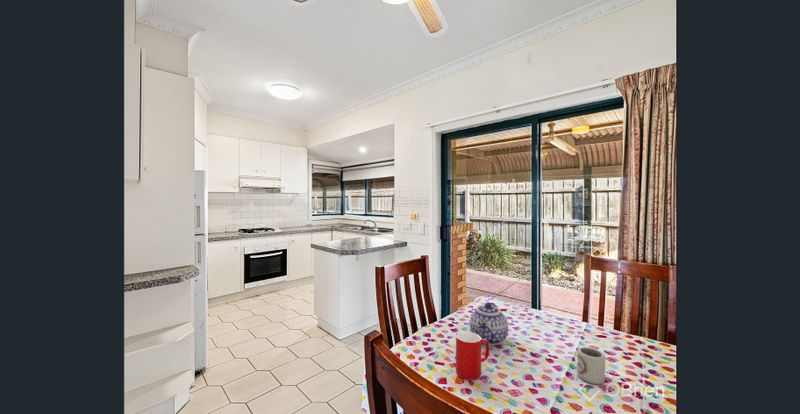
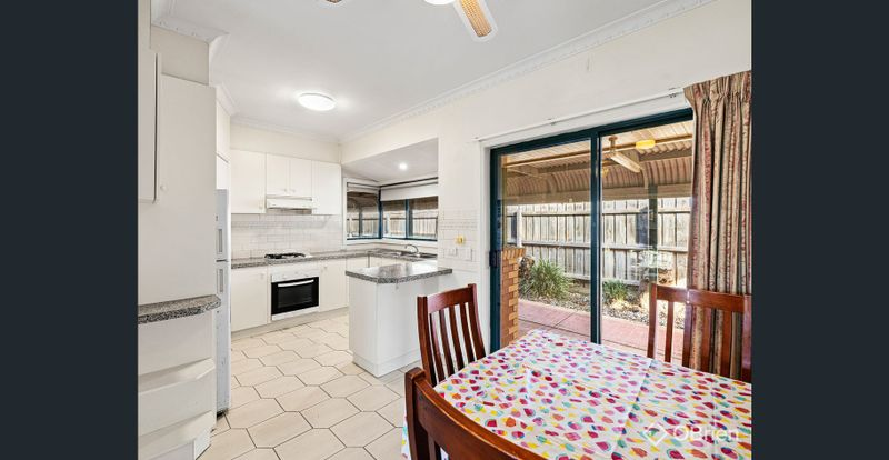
- teapot [469,302,509,346]
- cup [576,346,606,385]
- cup [455,331,490,381]
